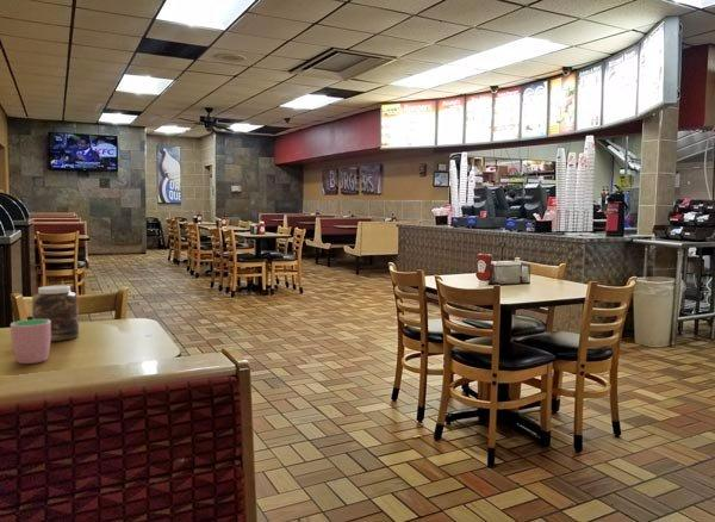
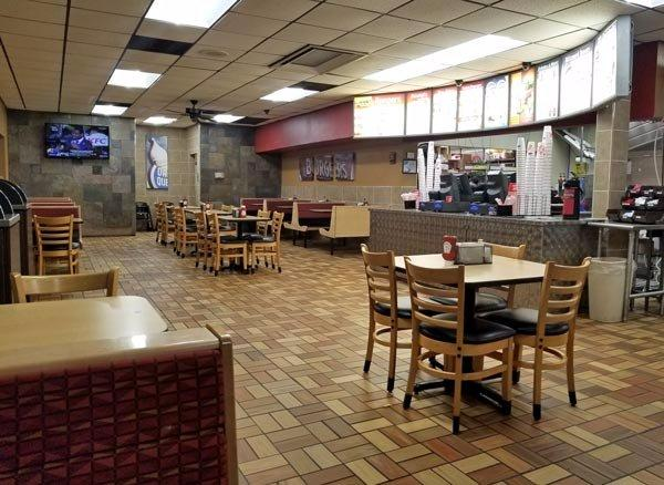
- jar [31,285,80,342]
- cup [10,318,51,365]
